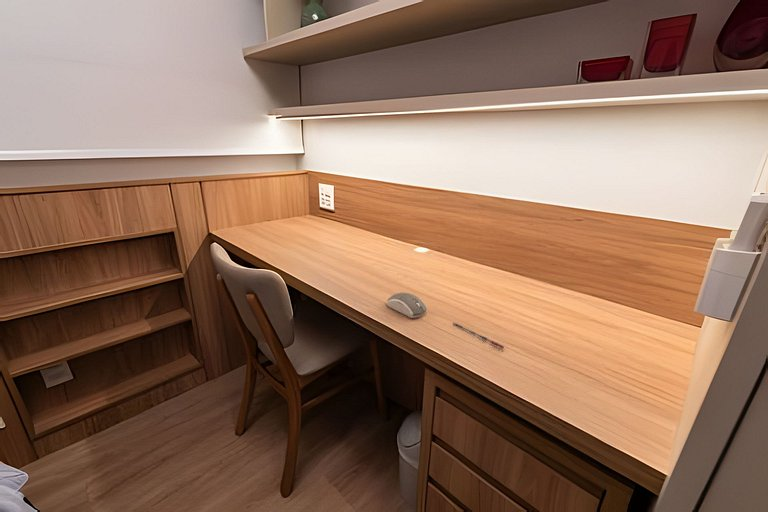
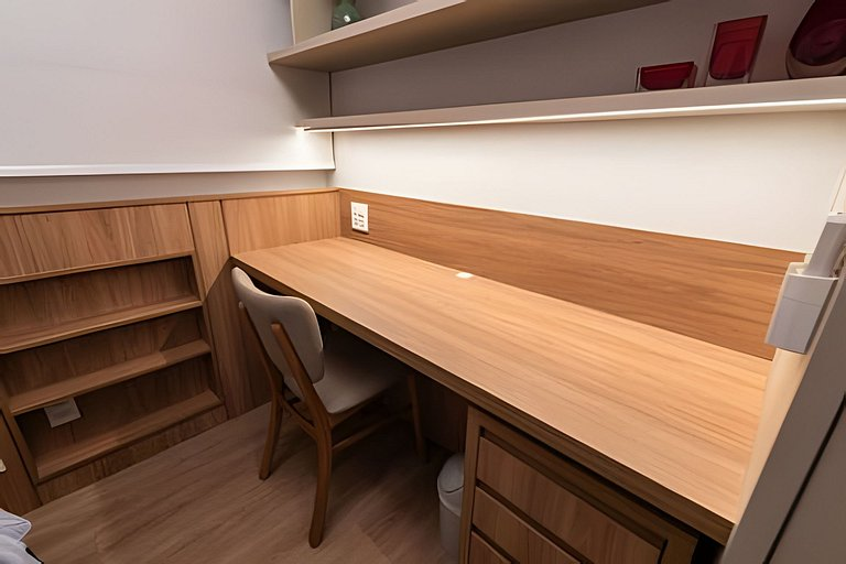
- pen [452,322,506,350]
- computer mouse [386,292,428,319]
